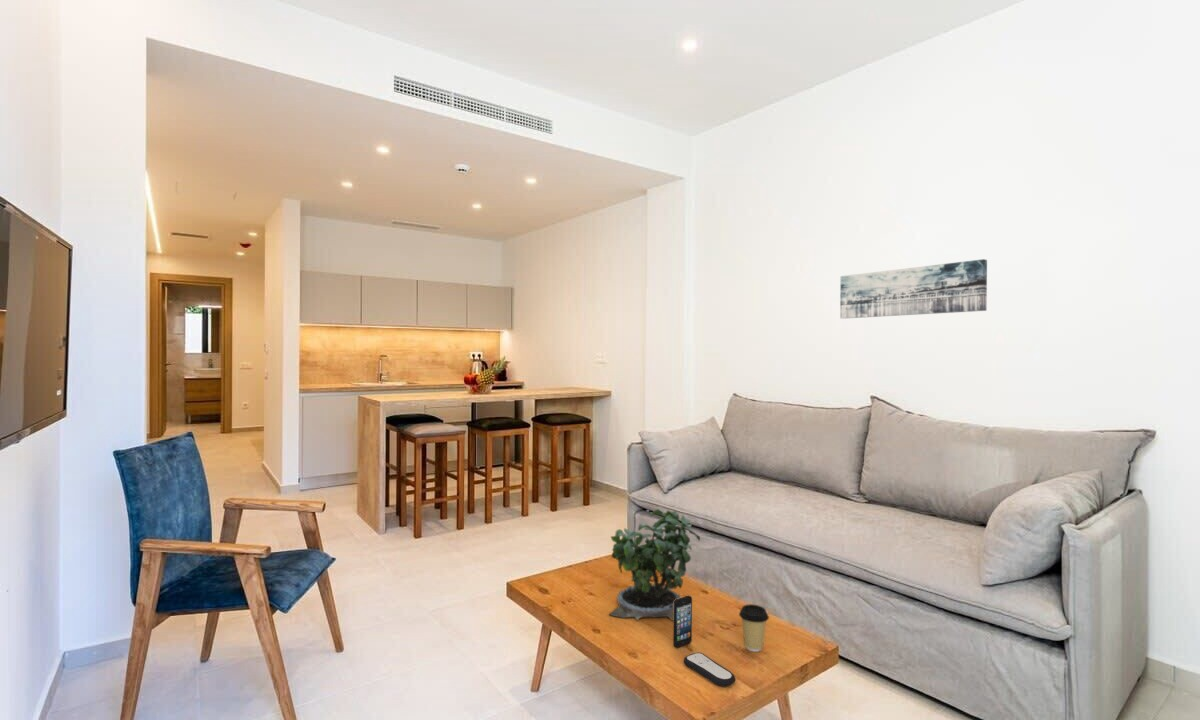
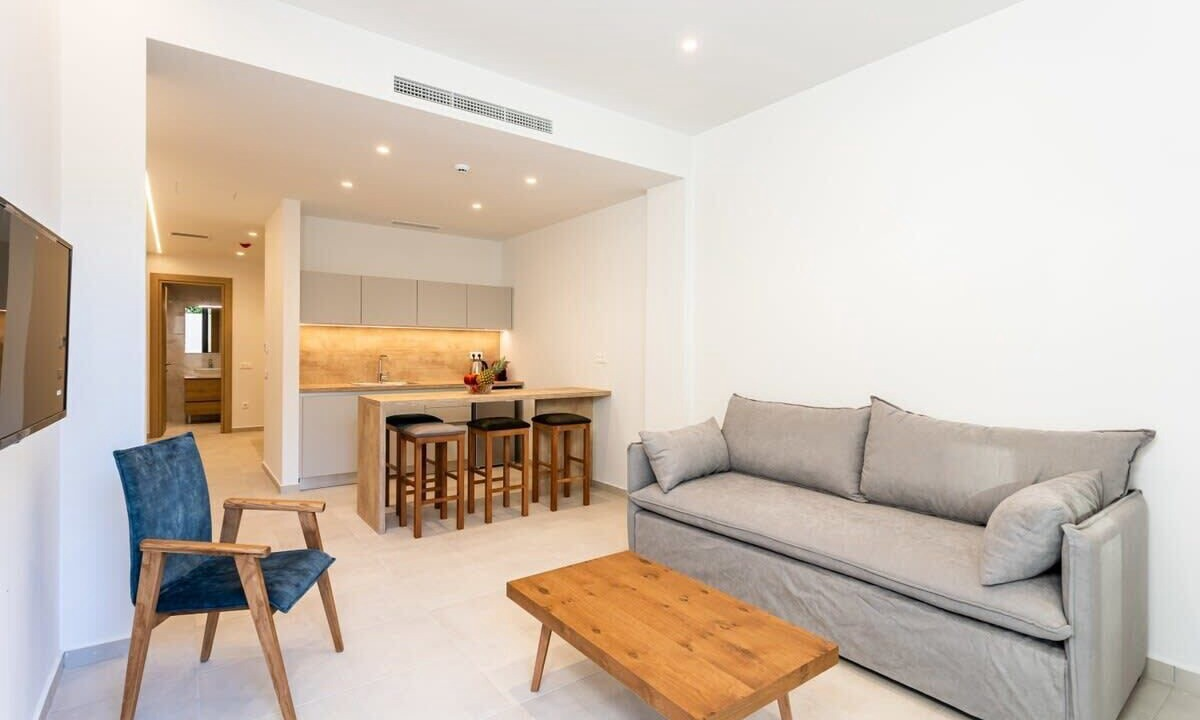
- wall art [839,258,988,320]
- coffee cup [738,603,770,653]
- remote control [683,652,736,687]
- smartphone [672,595,693,649]
- potted plant [608,508,701,622]
